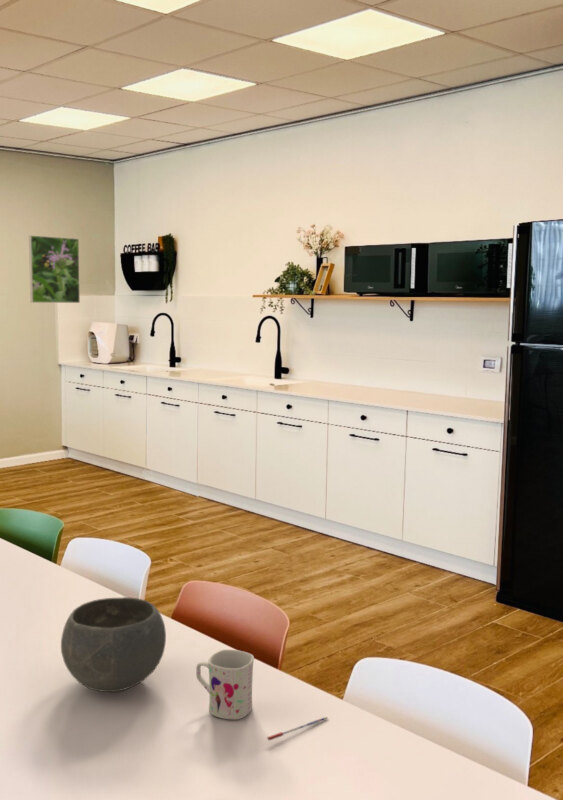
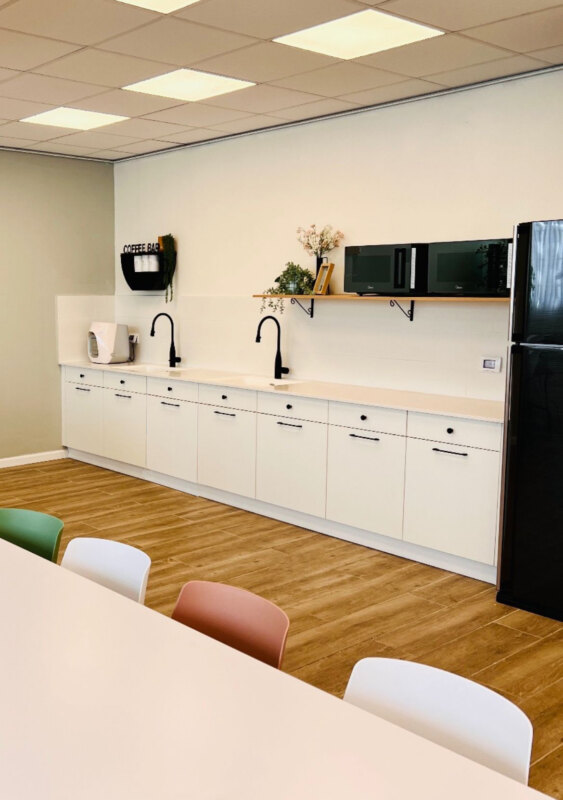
- pen [266,716,329,741]
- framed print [28,234,81,304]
- bowl [60,596,167,693]
- mug [195,649,255,721]
